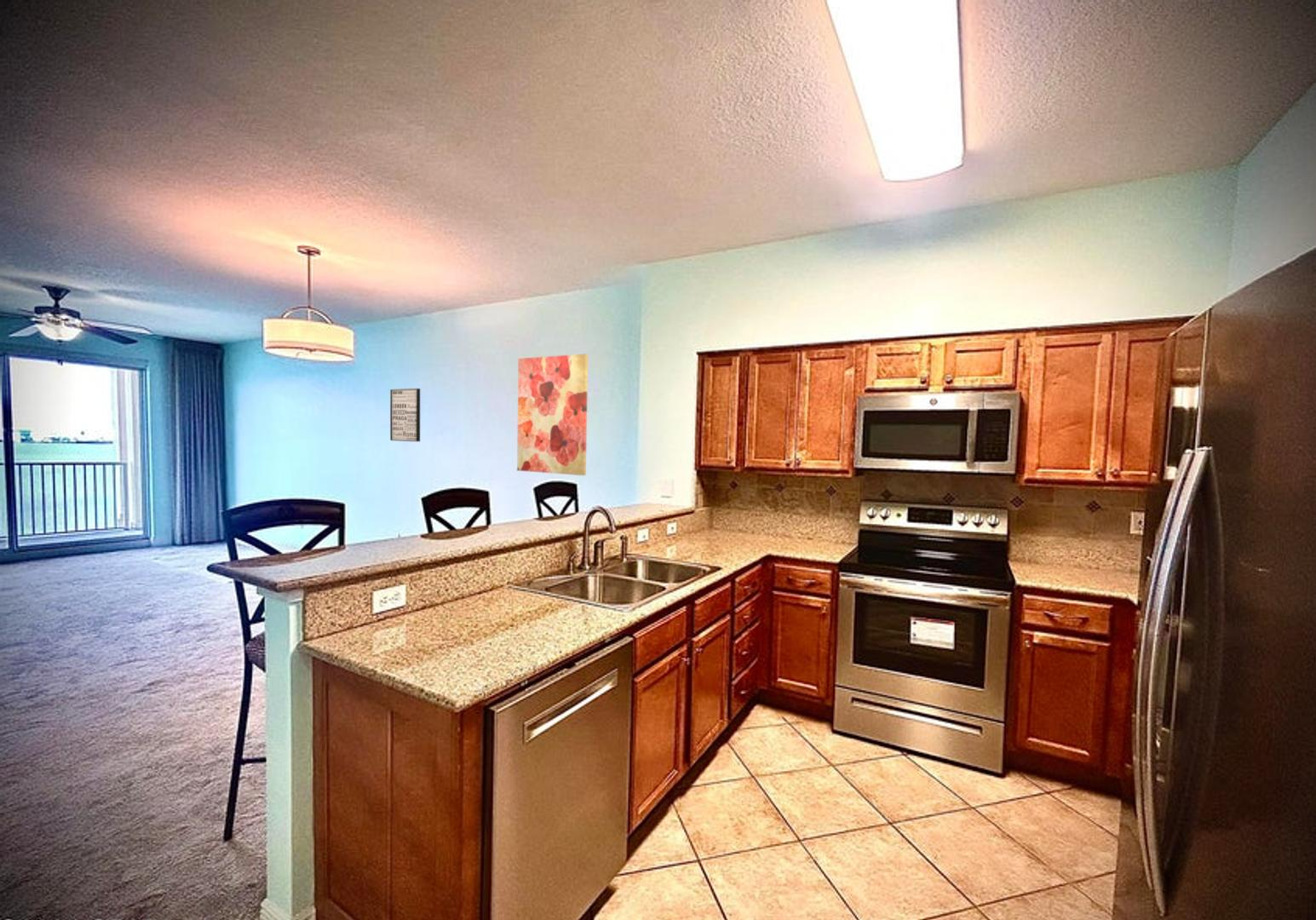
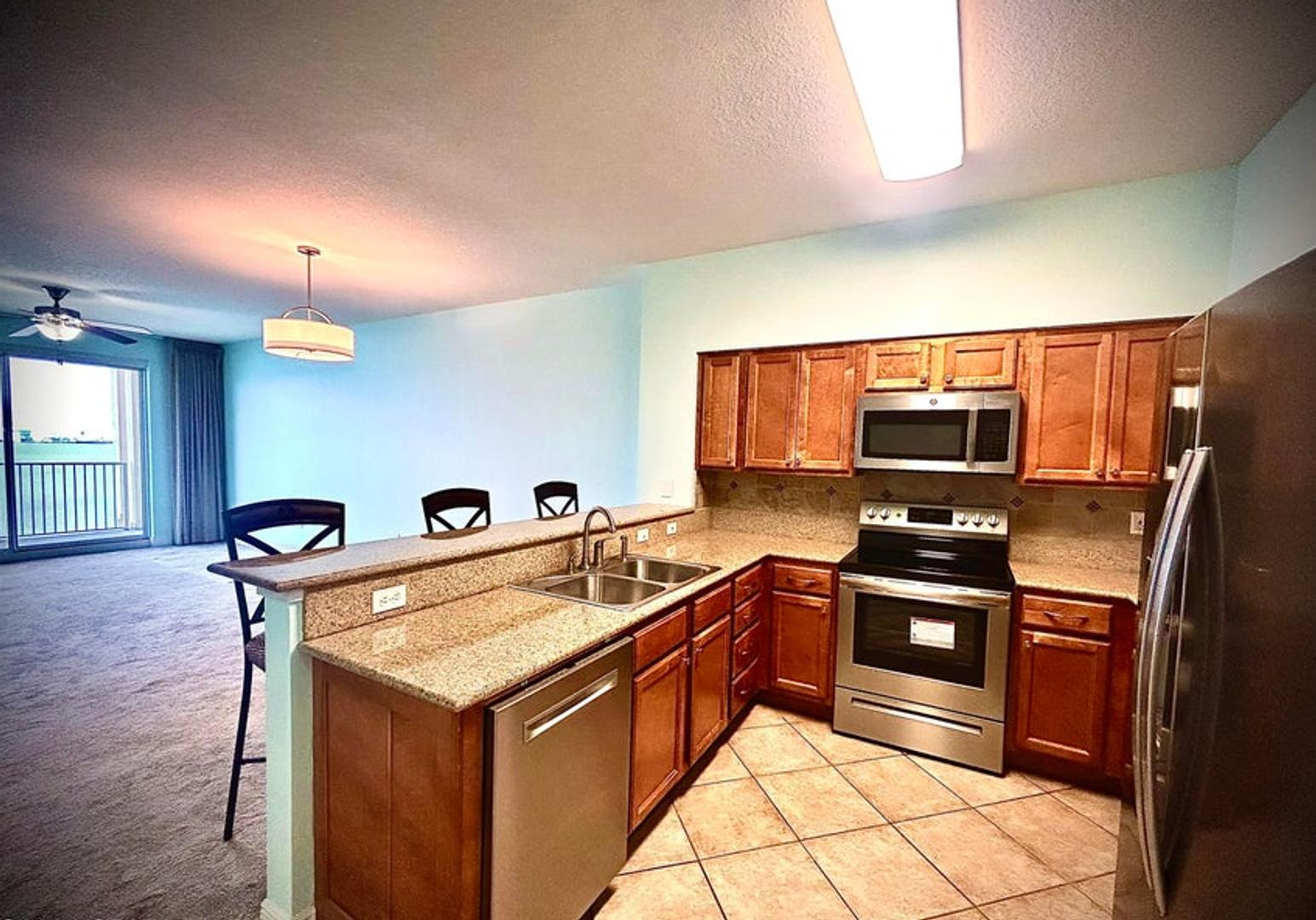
- wall art [516,353,589,476]
- wall art [389,388,421,442]
